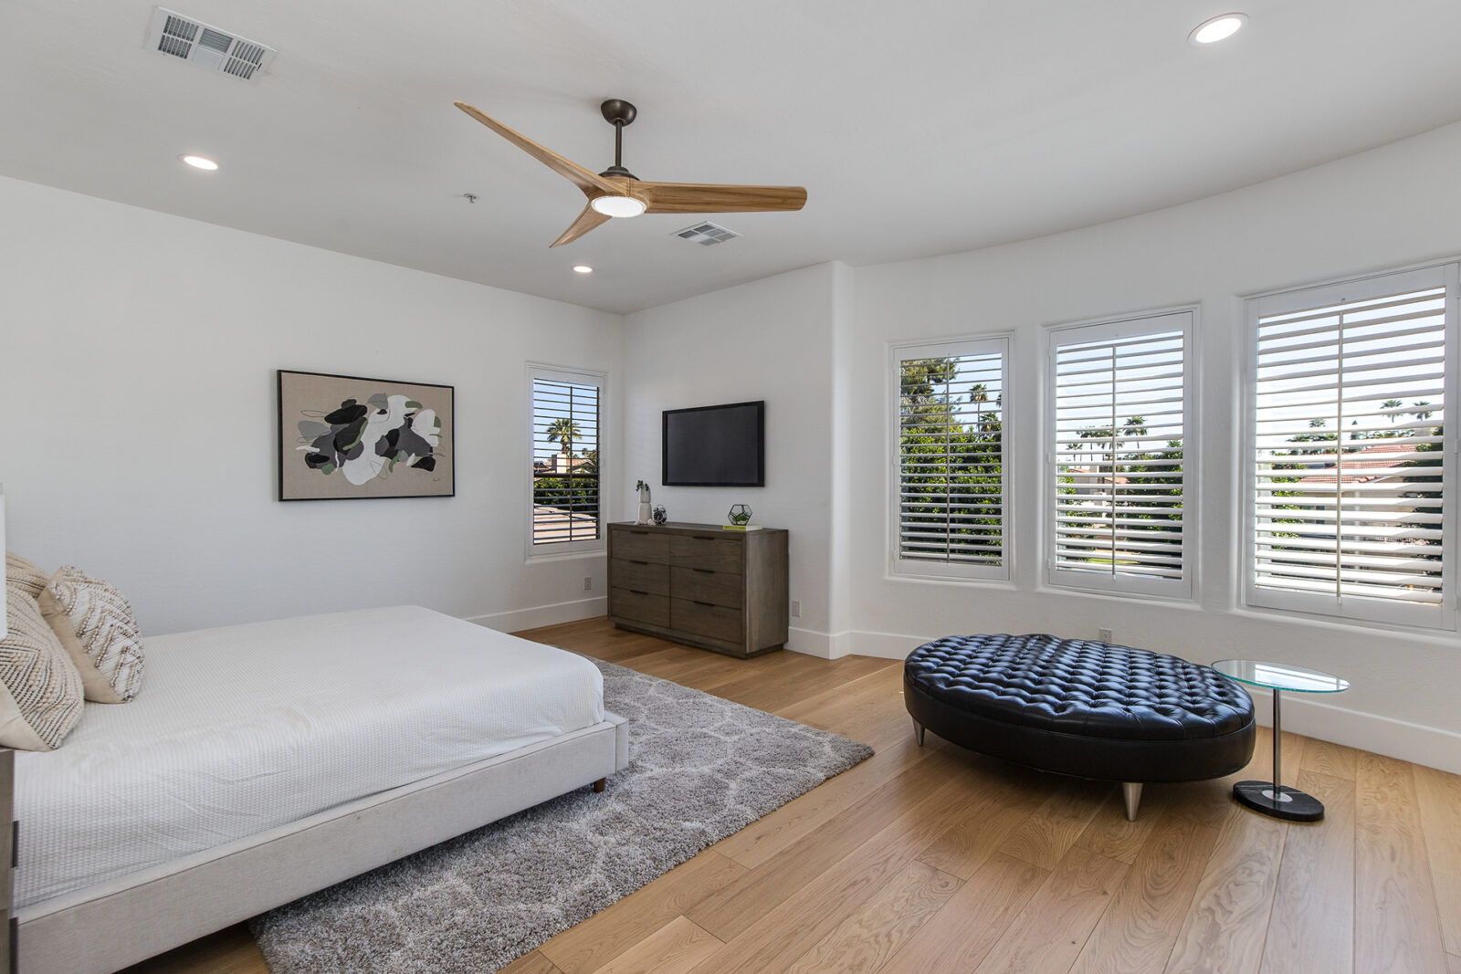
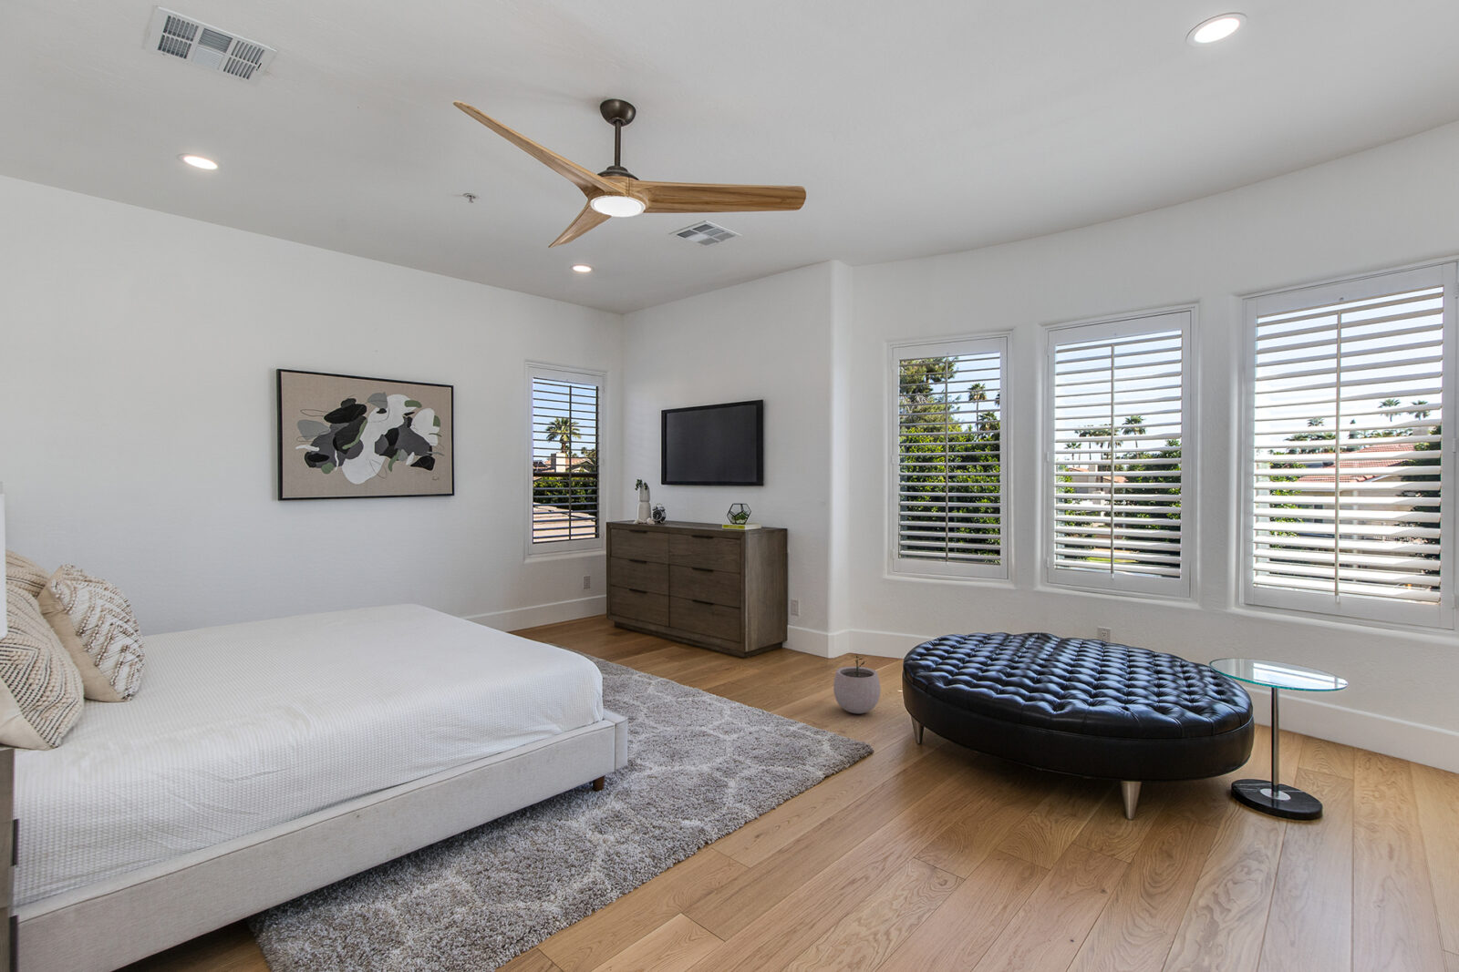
+ plant pot [833,654,881,714]
